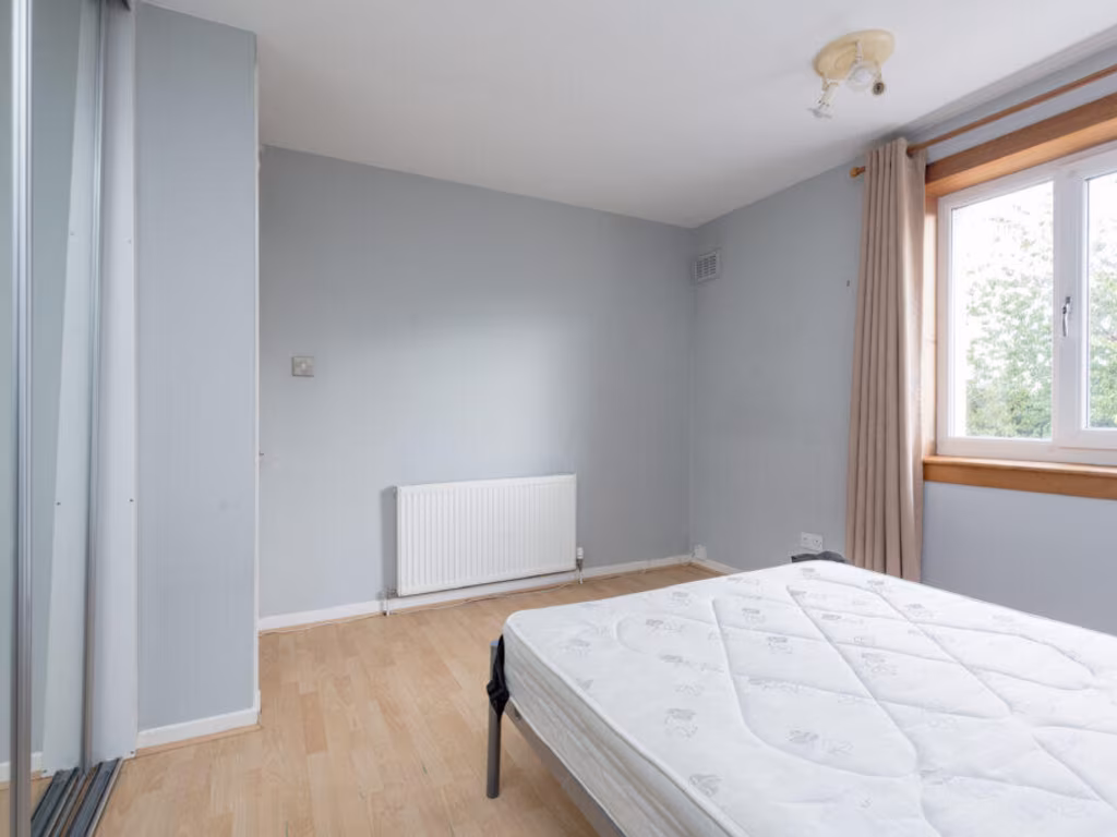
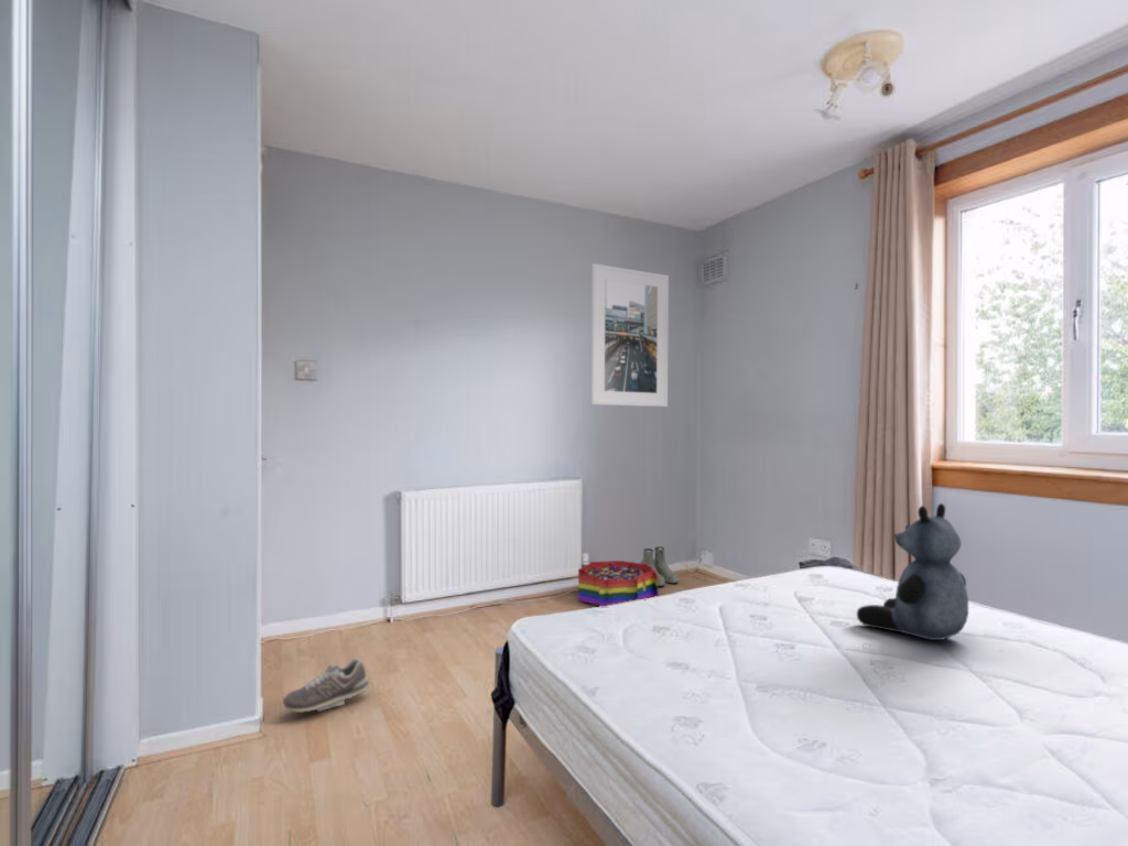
+ shoe [282,657,371,714]
+ storage bin [577,560,660,607]
+ boots [640,545,679,587]
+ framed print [590,262,670,408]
+ teddy bear [856,502,969,641]
